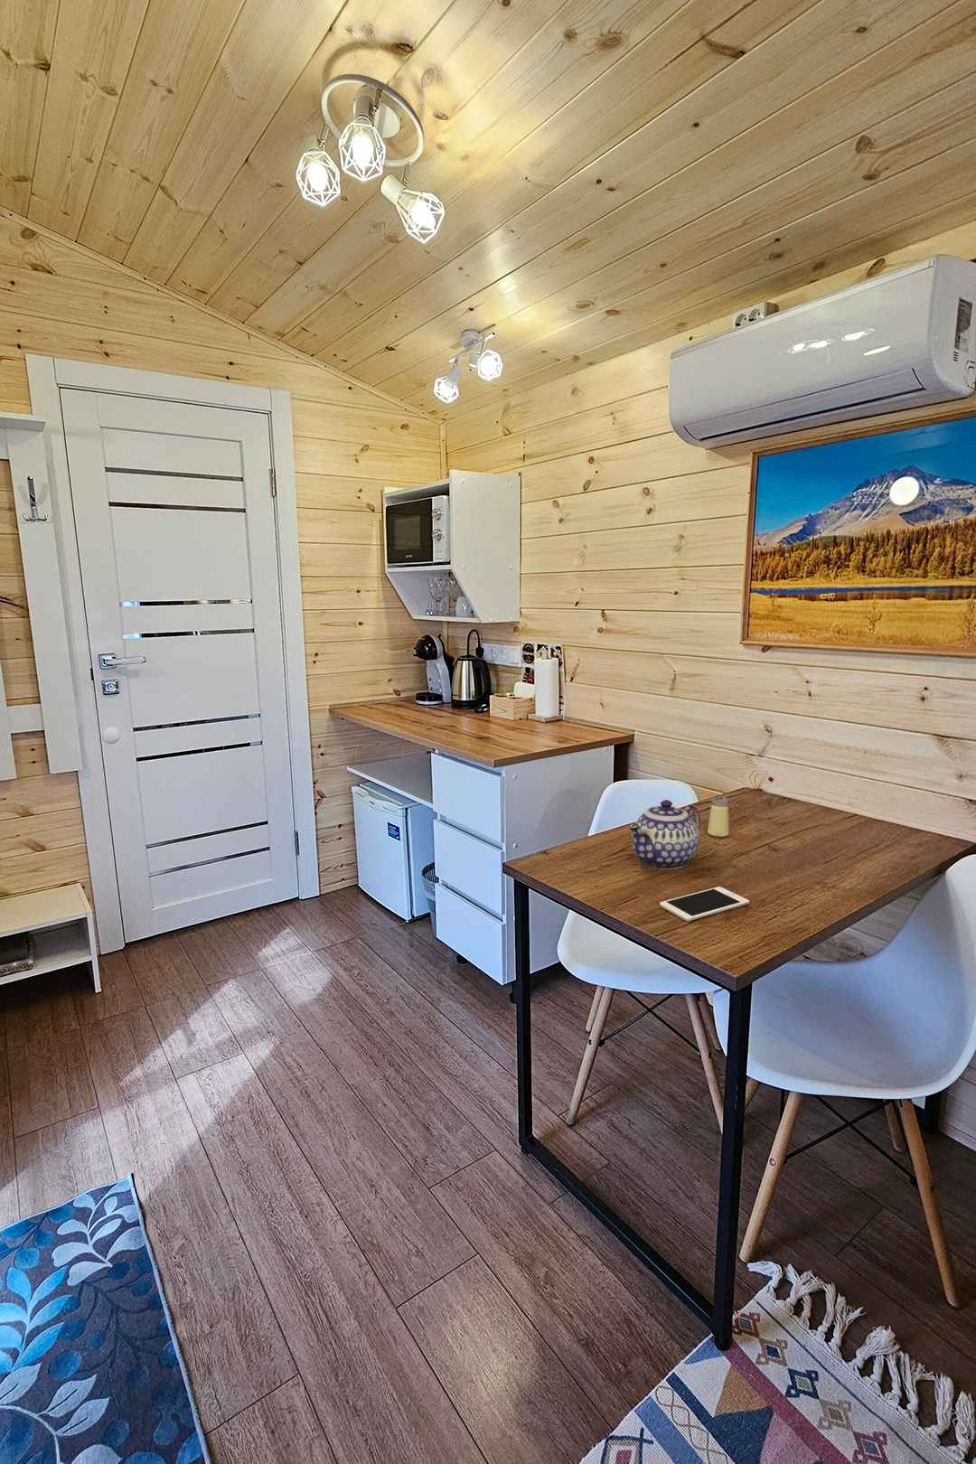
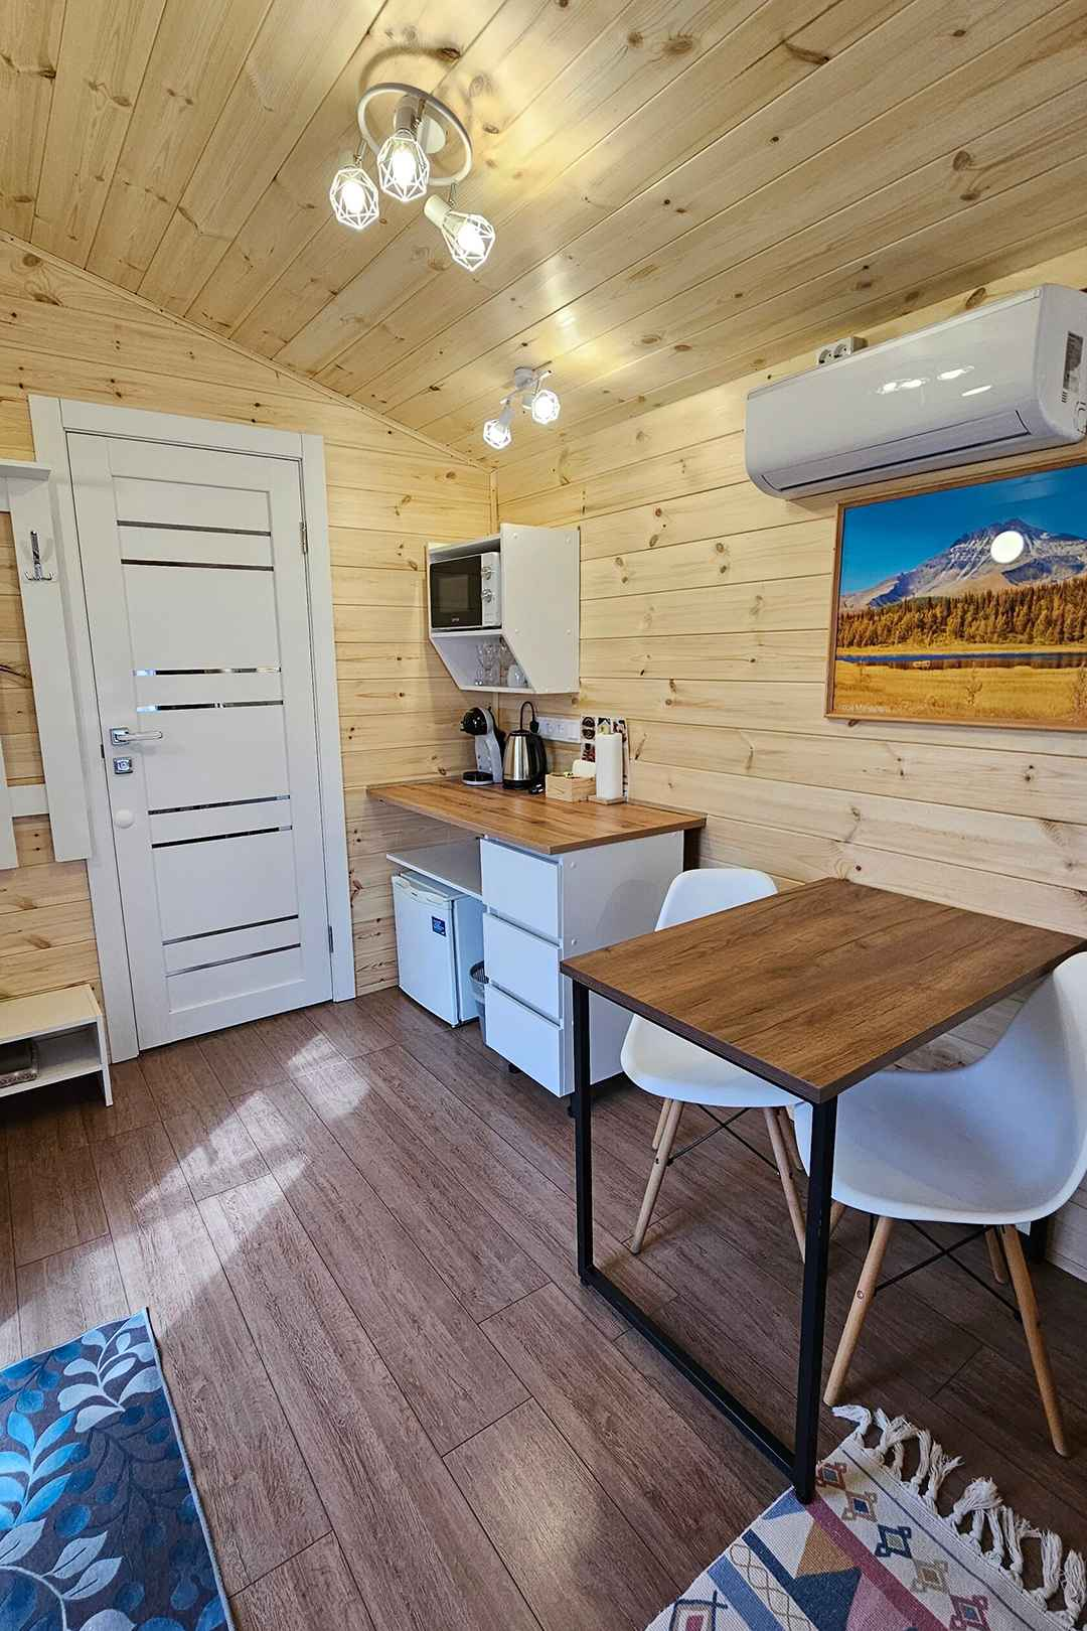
- saltshaker [707,794,730,838]
- cell phone [659,886,751,922]
- teapot [629,798,701,870]
